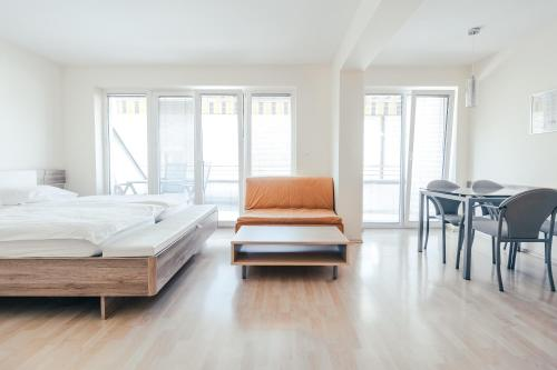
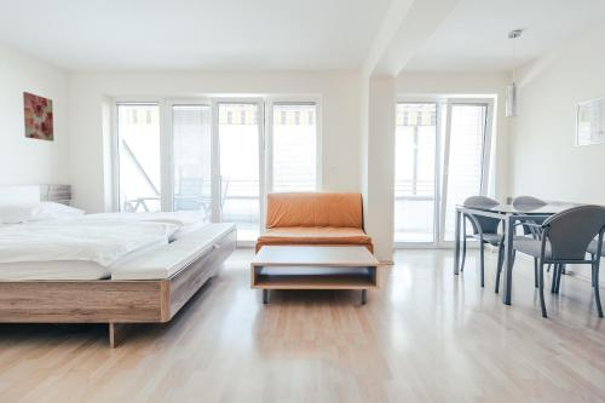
+ wall art [22,91,54,143]
